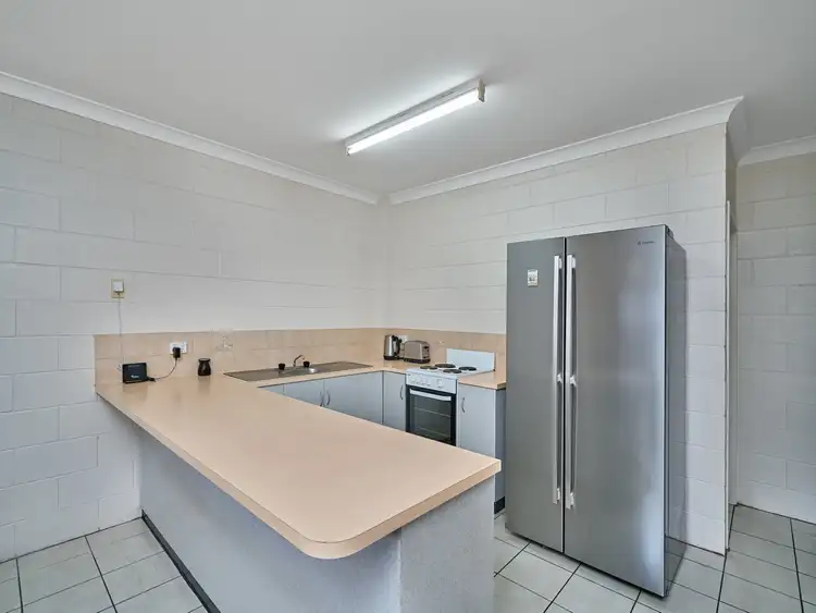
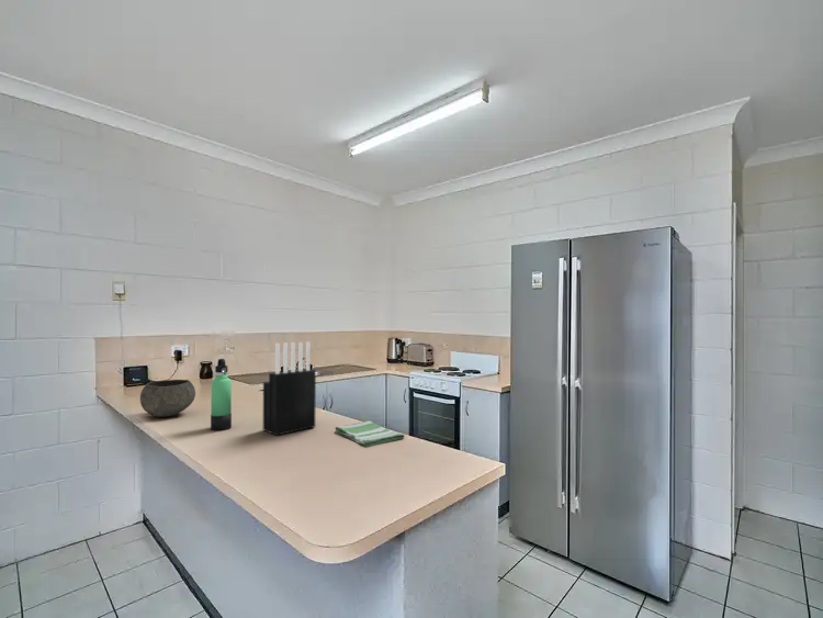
+ dish towel [334,419,406,447]
+ knife block [262,340,317,437]
+ bowl [139,379,196,418]
+ thermos bottle [210,358,233,431]
